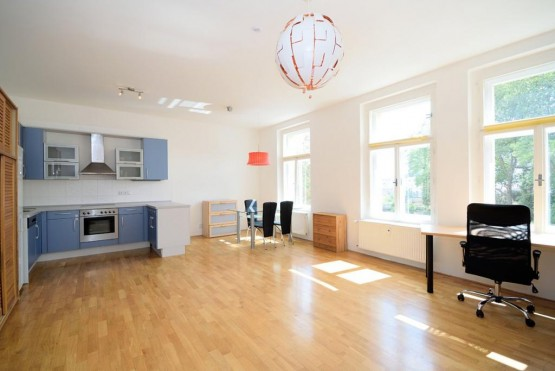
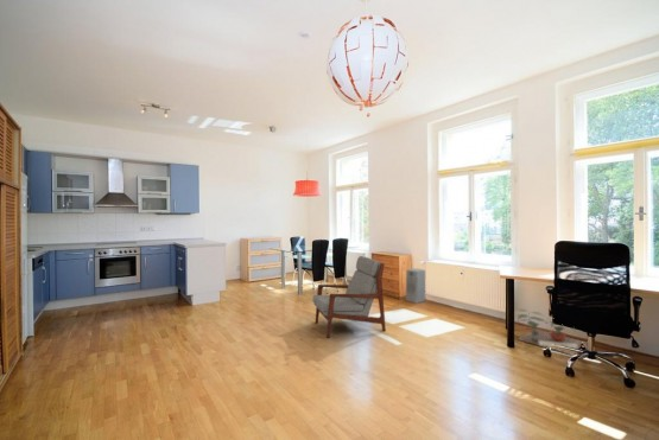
+ potted plant [515,308,588,357]
+ armchair [311,255,387,339]
+ air purifier [405,267,426,305]
